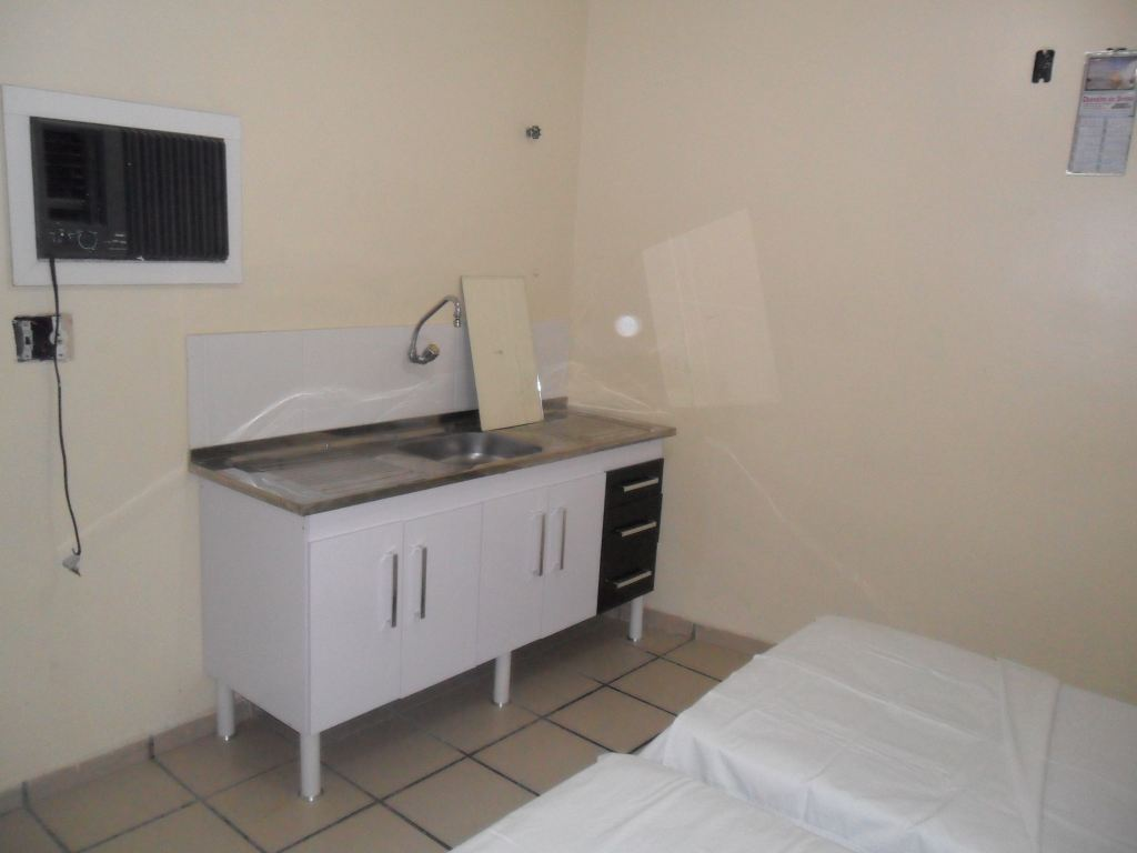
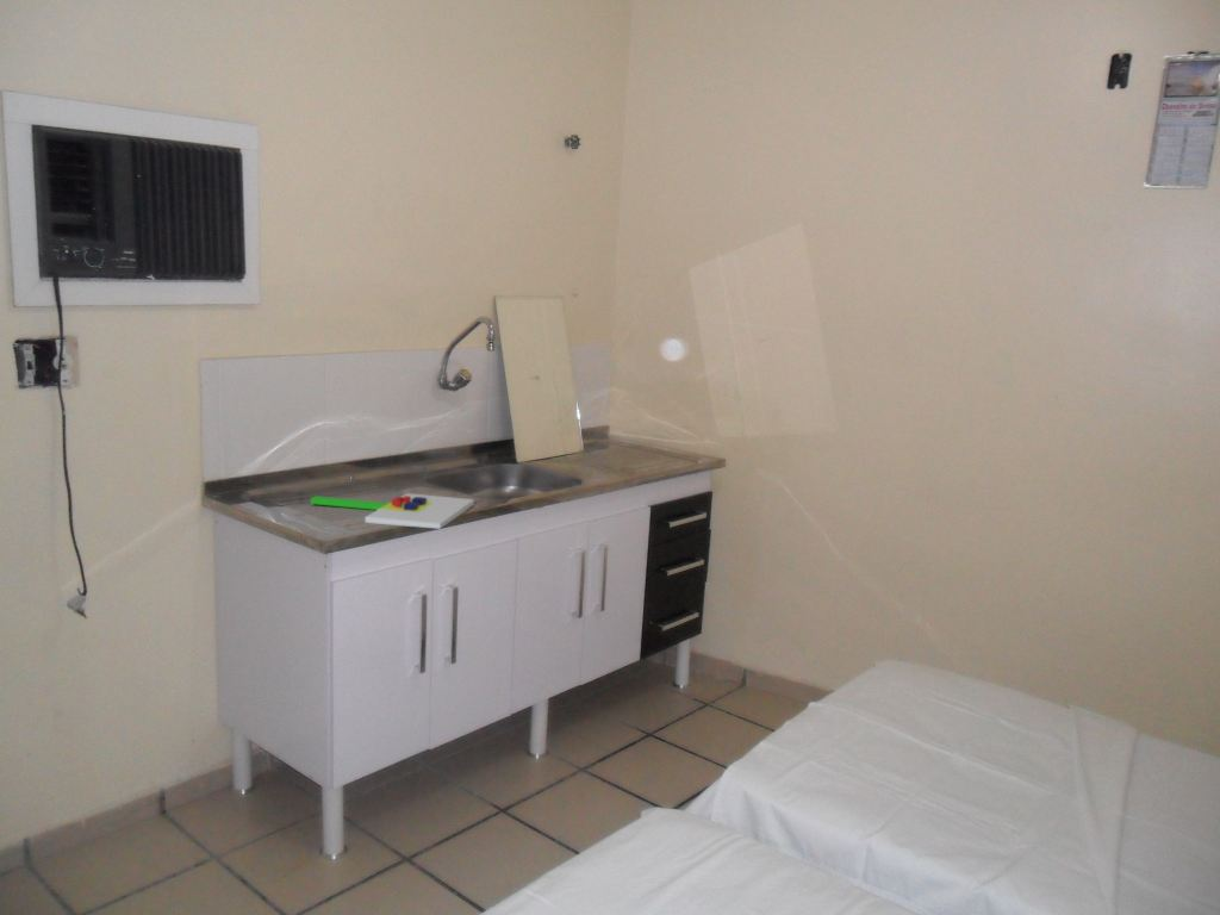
+ chopping board [310,492,475,530]
